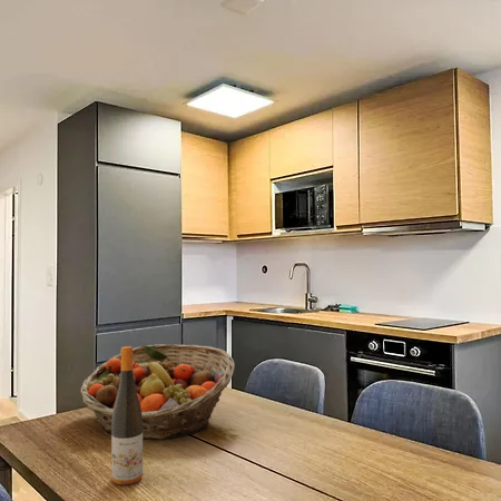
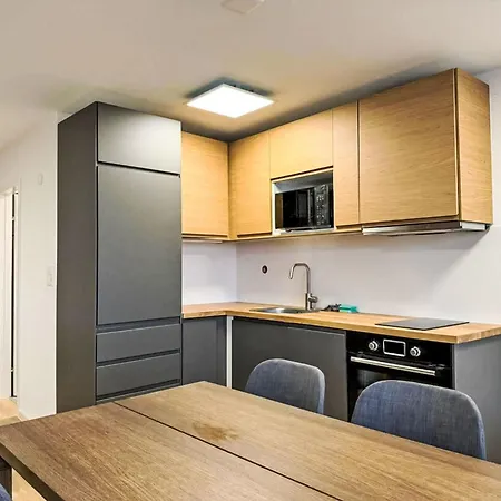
- wine bottle [110,345,144,485]
- fruit basket [79,343,236,441]
